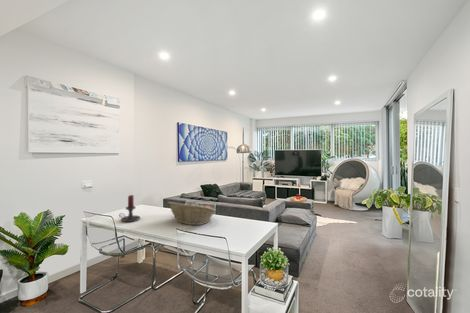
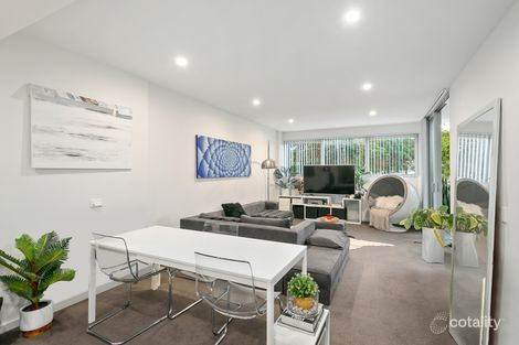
- candle holder [118,194,141,223]
- fruit basket [166,201,217,226]
